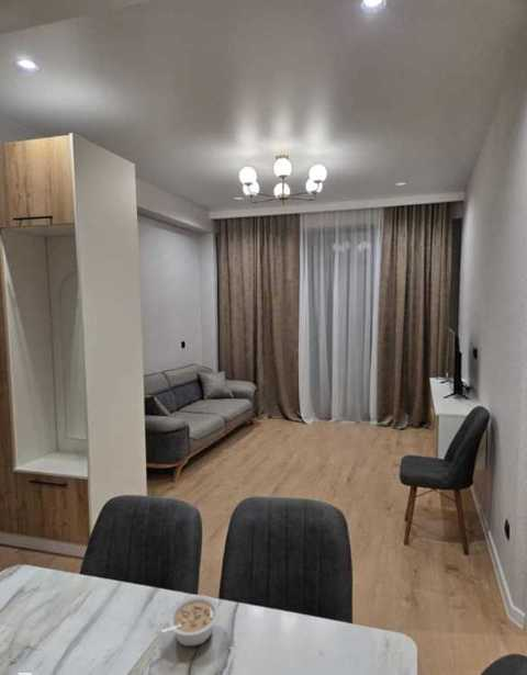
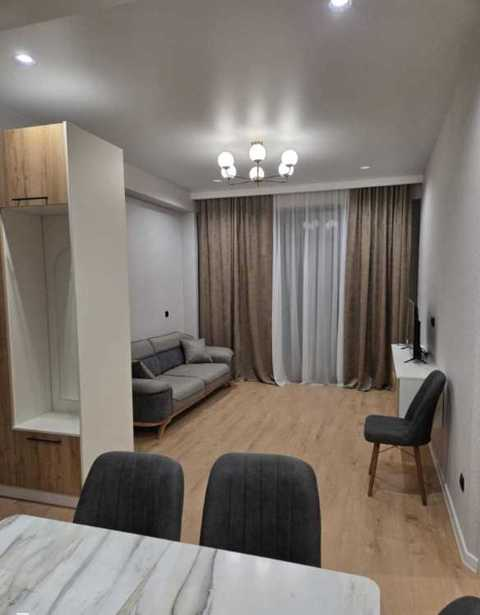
- legume [159,594,221,648]
